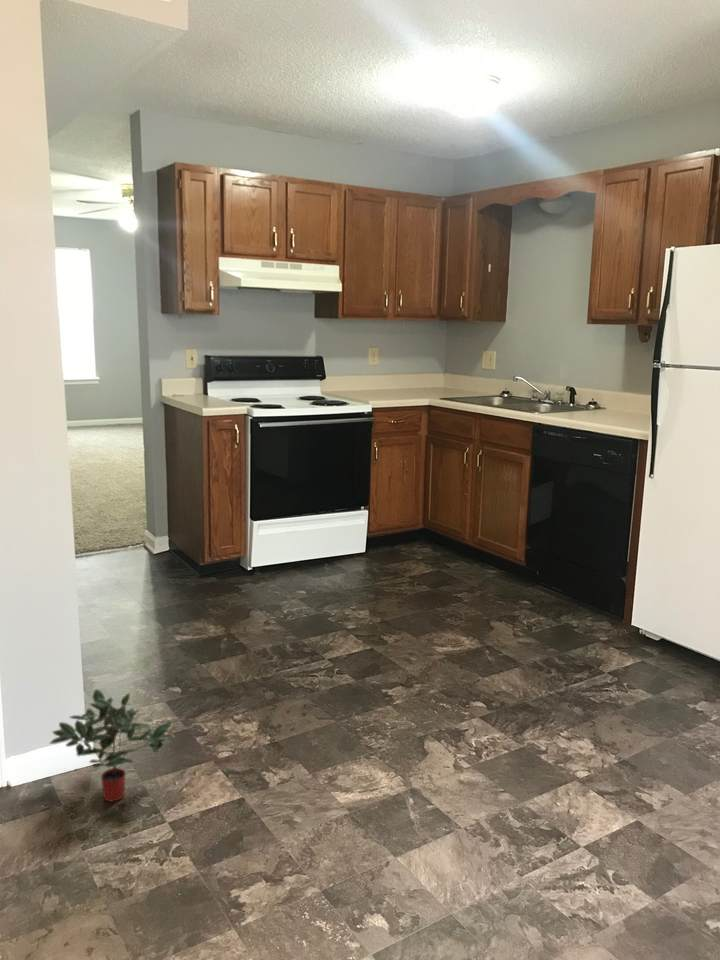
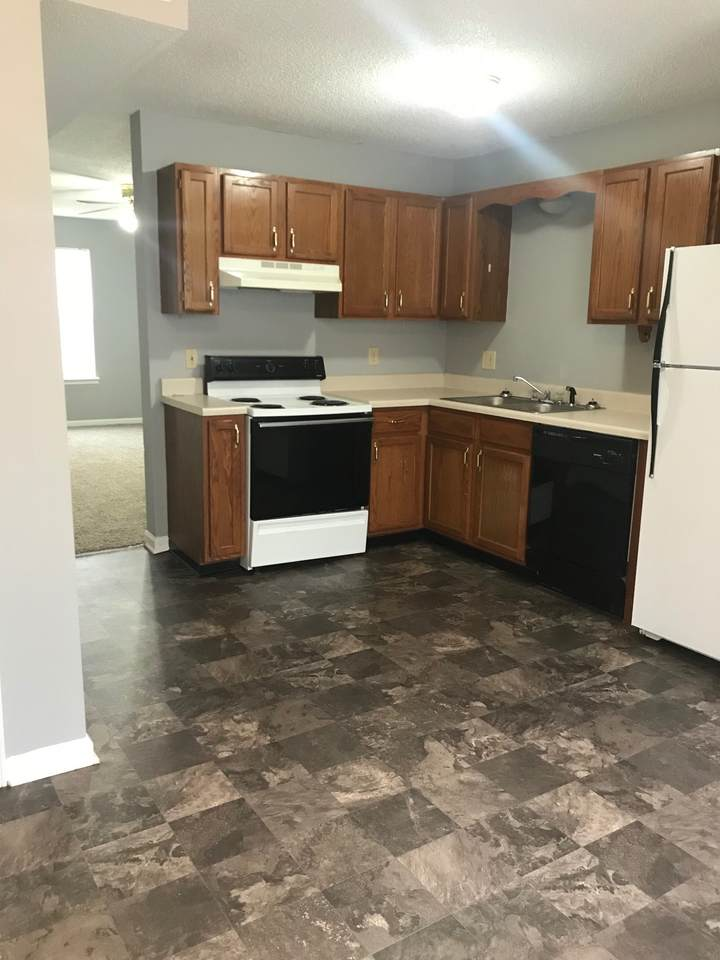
- potted plant [48,688,175,803]
